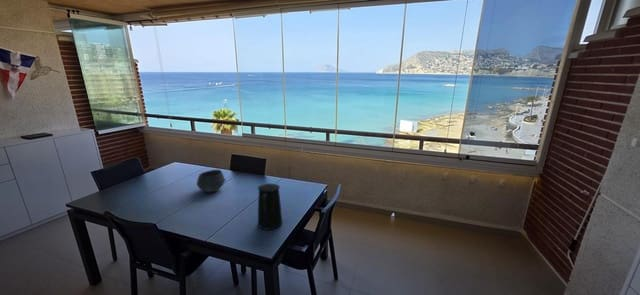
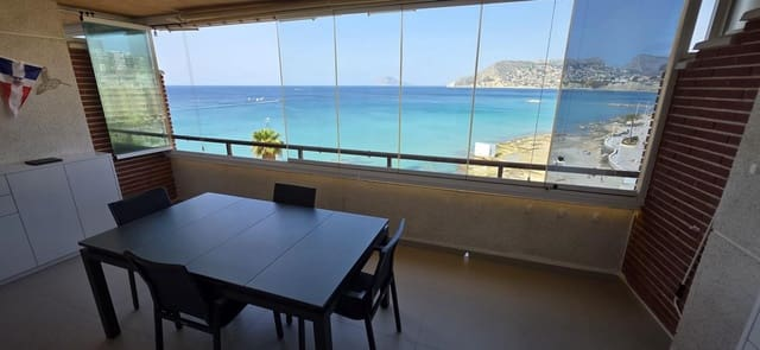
- pitcher [257,182,283,231]
- bowl [196,169,227,194]
